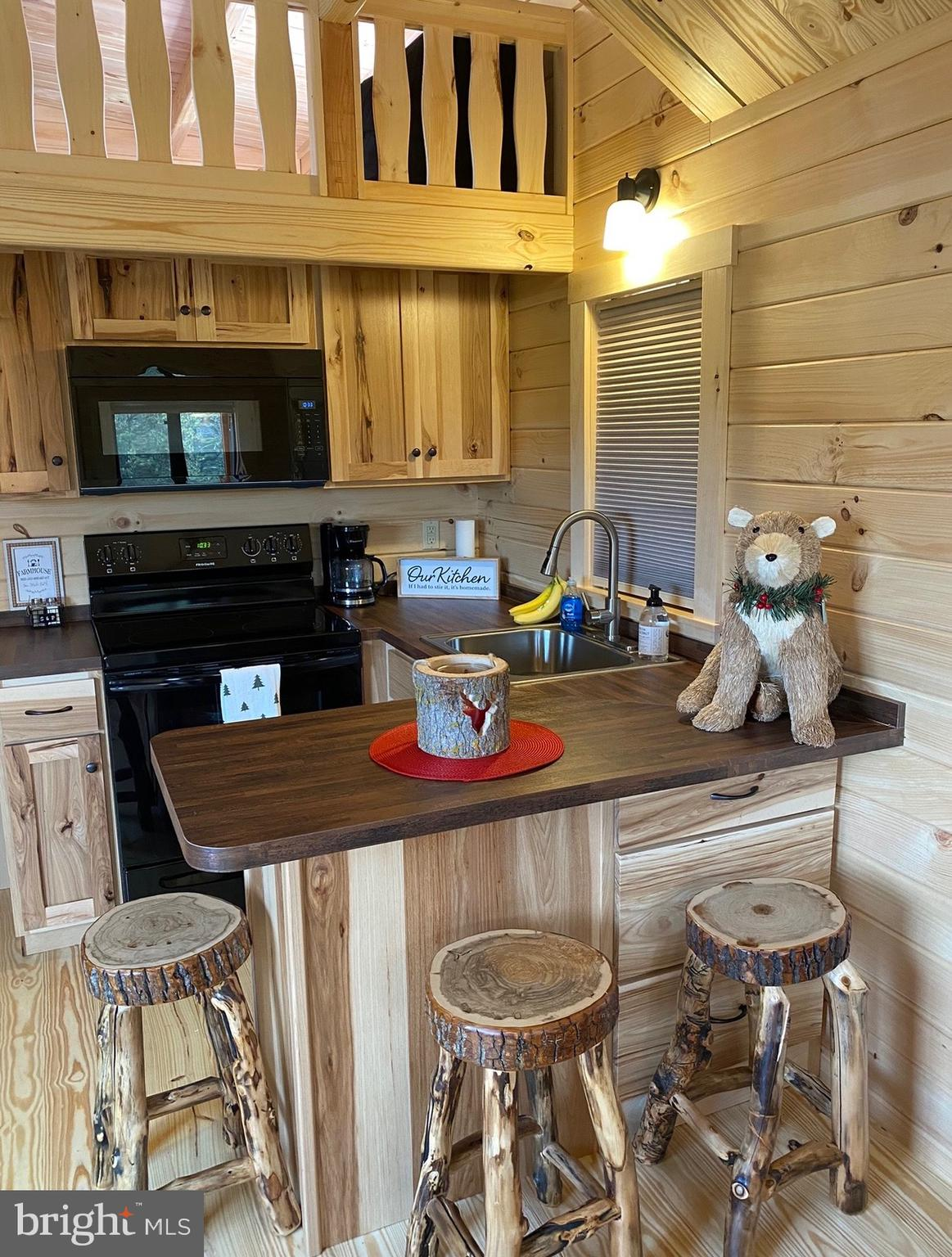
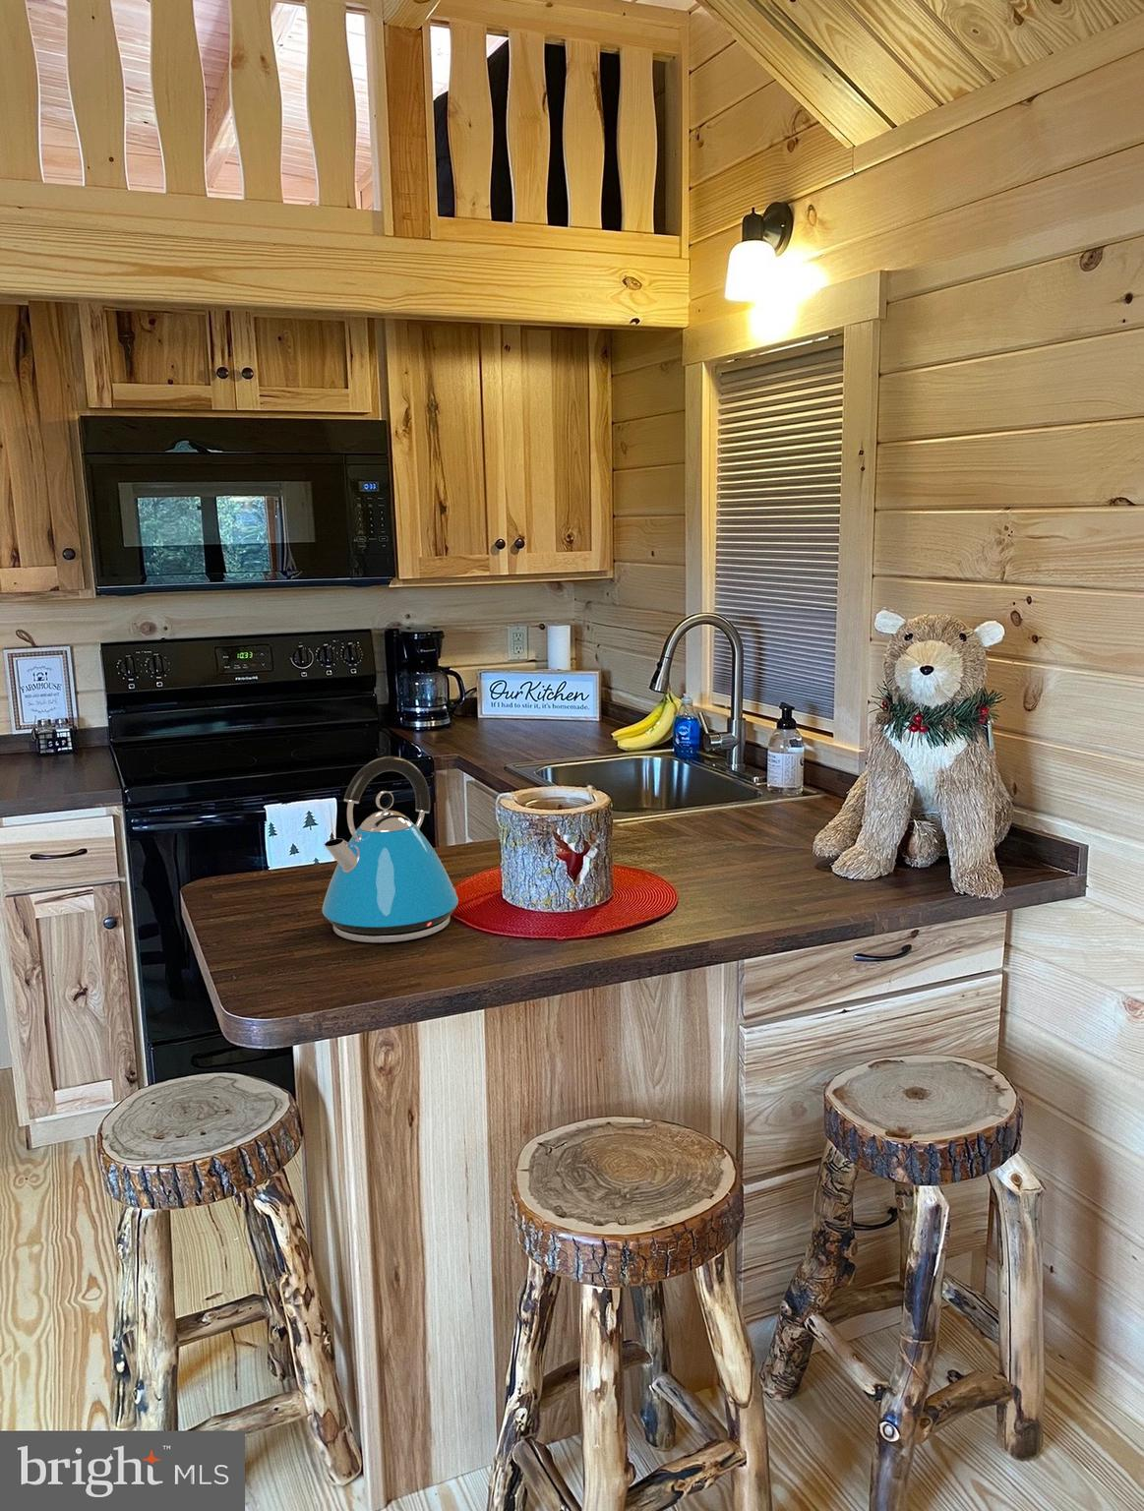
+ kettle [321,756,459,944]
